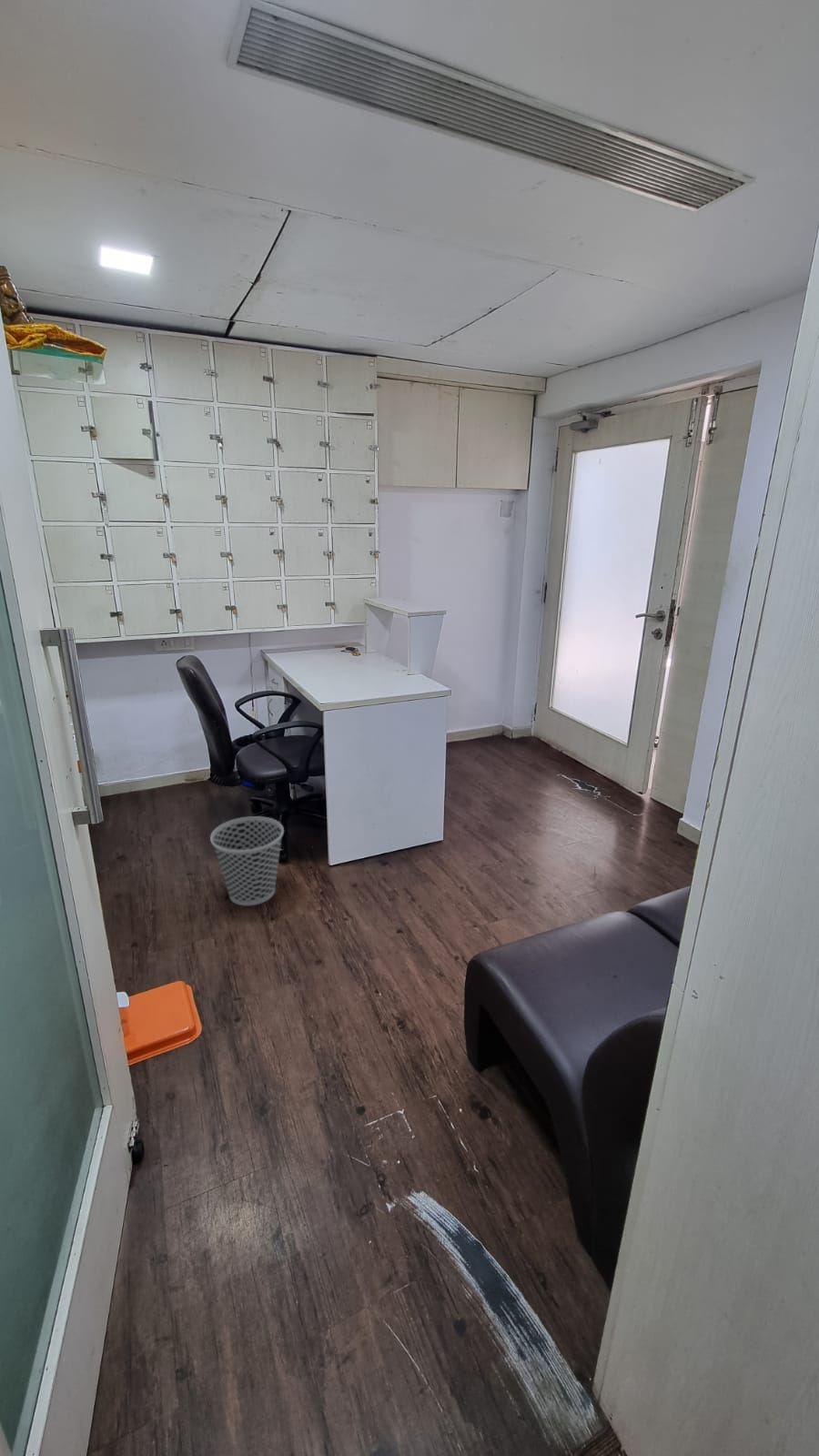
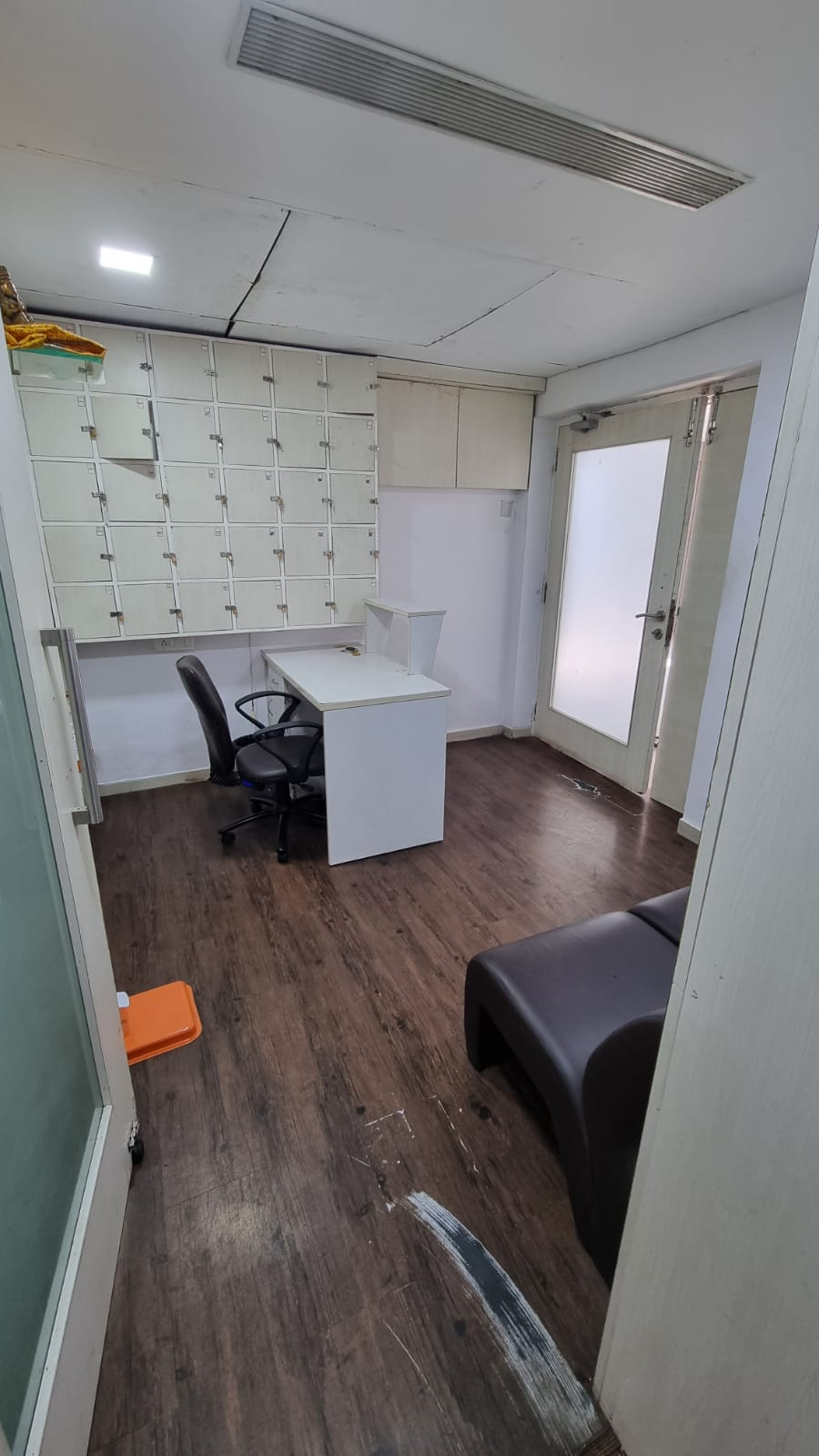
- wastebasket [209,815,285,906]
